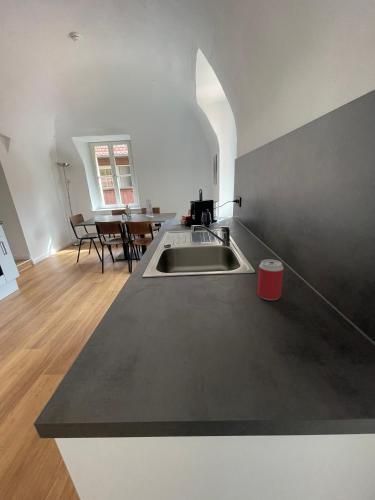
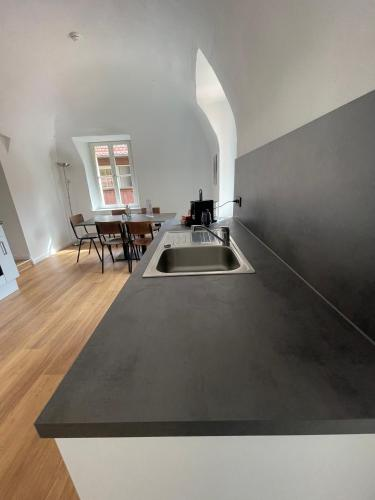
- beverage can [256,258,284,301]
